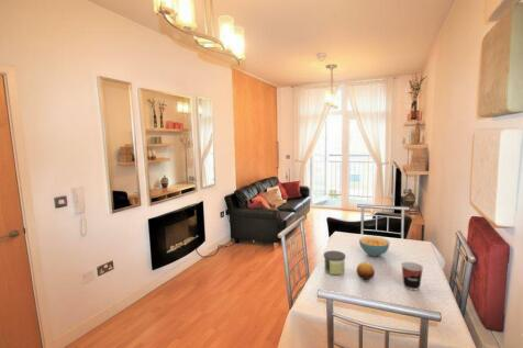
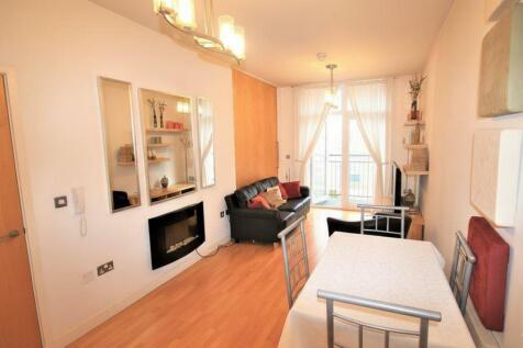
- fruit [356,261,376,281]
- cup [400,261,424,291]
- cereal bowl [358,235,391,257]
- candle [323,249,346,276]
